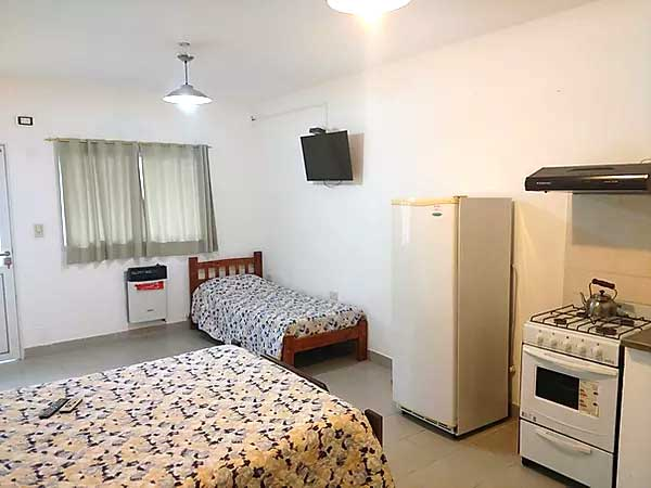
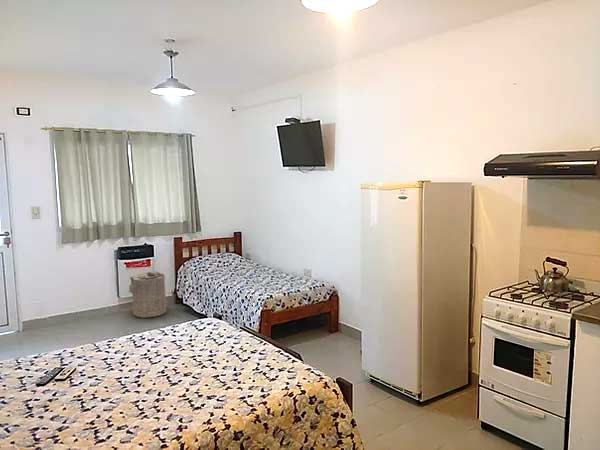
+ laundry hamper [128,270,167,319]
